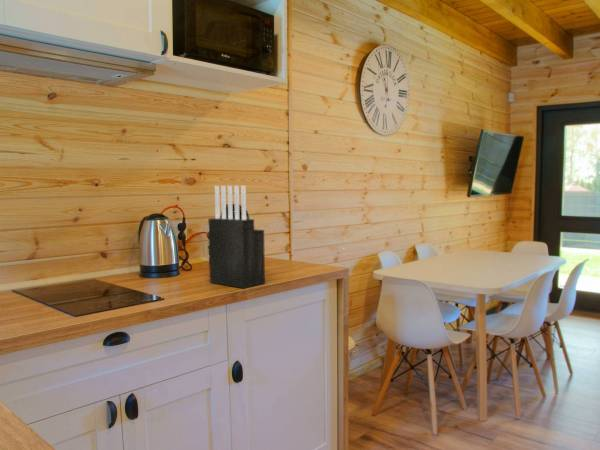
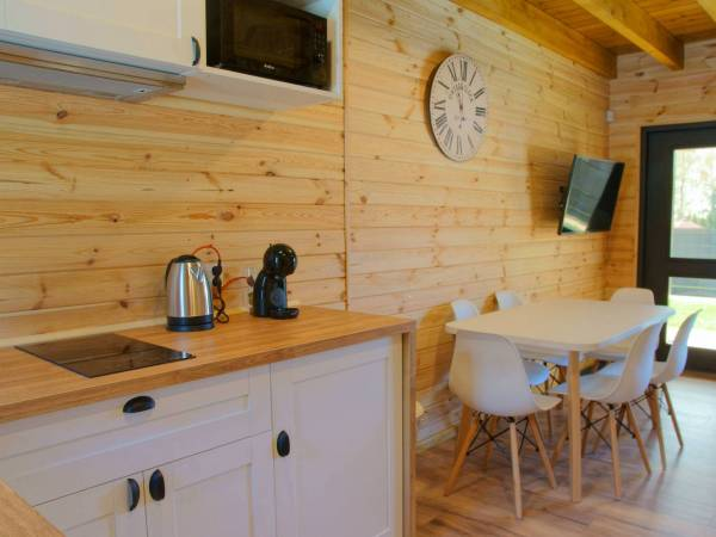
- knife block [207,185,266,289]
